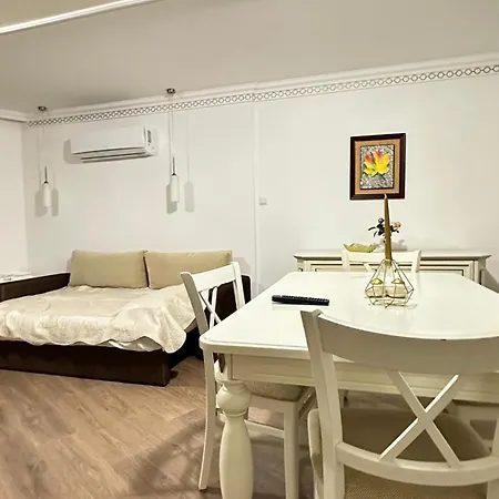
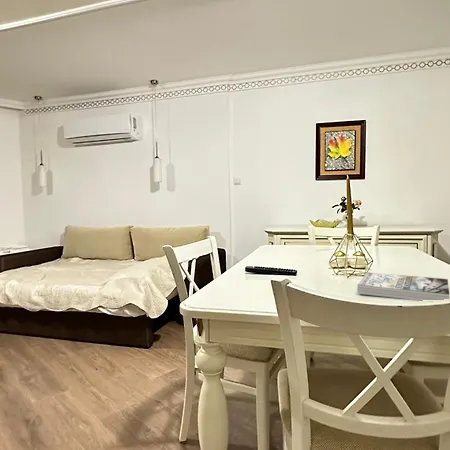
+ book [356,271,450,302]
